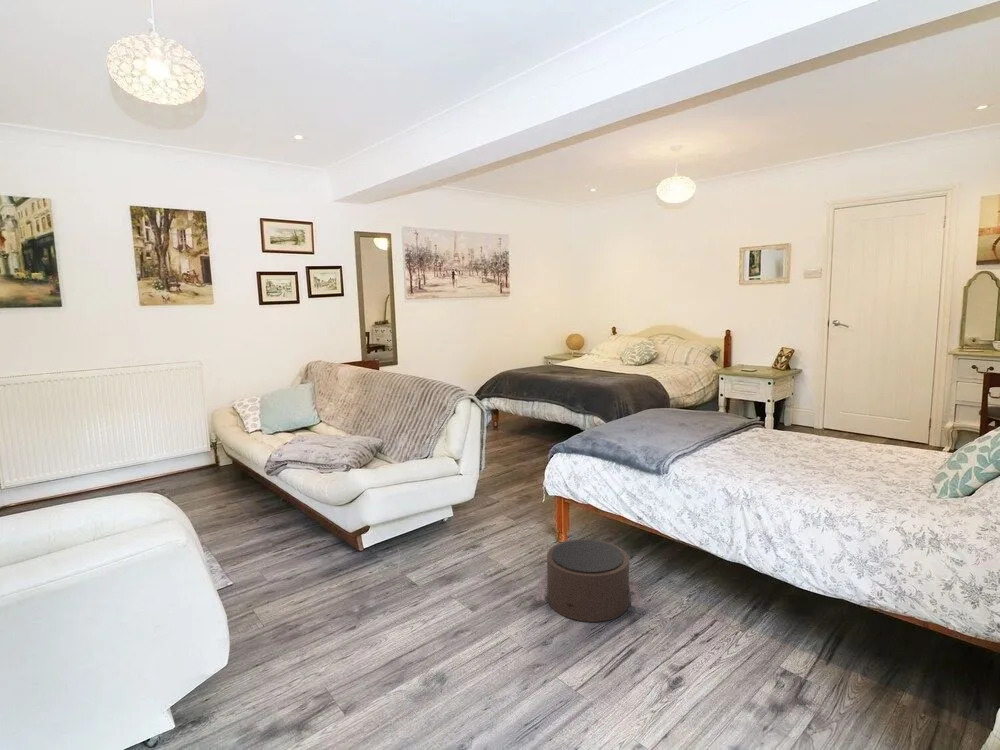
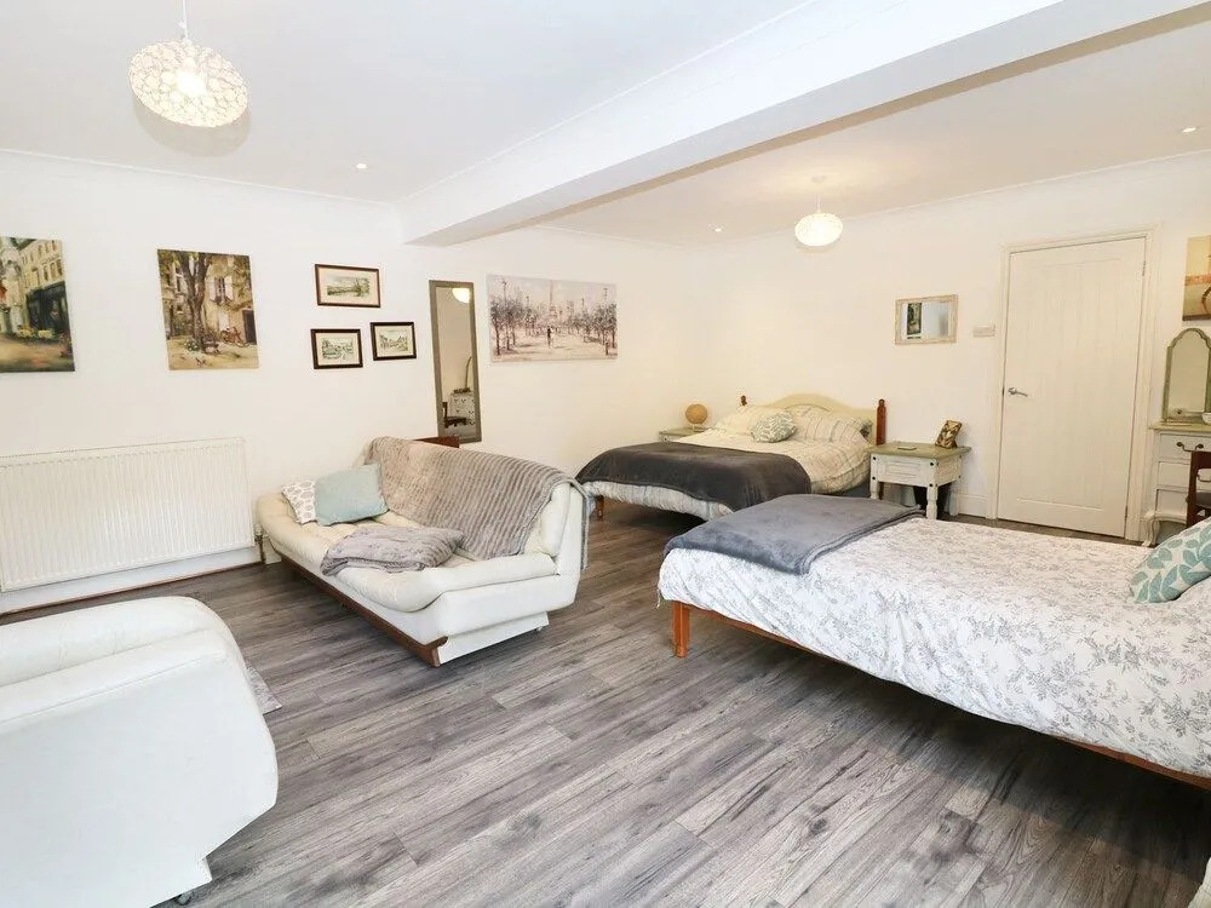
- pouf [535,538,643,623]
